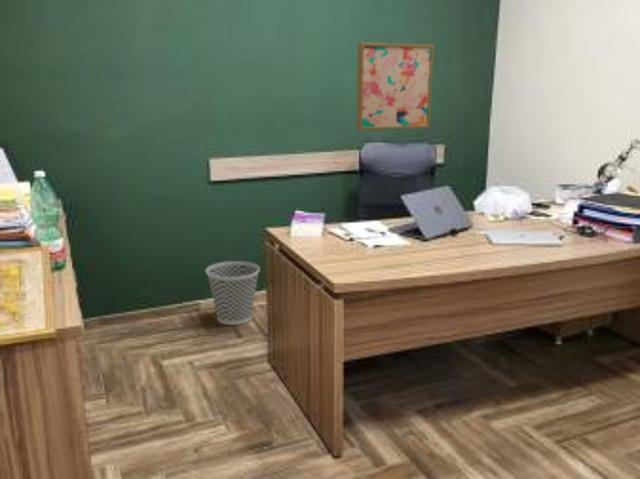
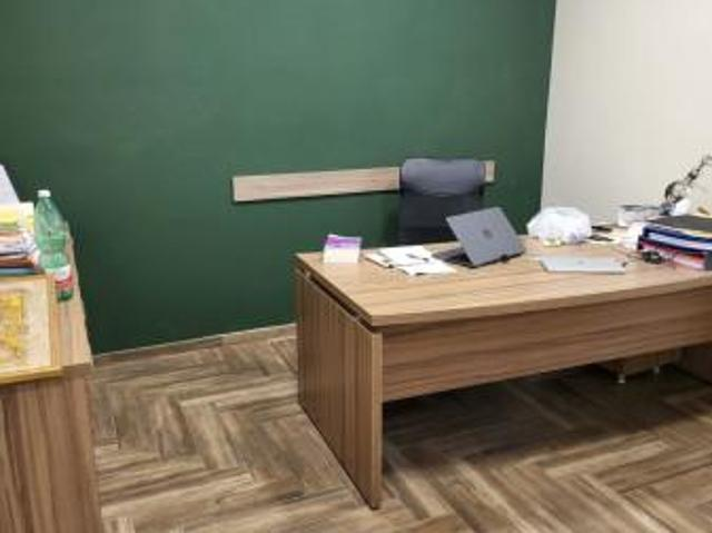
- wall art [355,42,435,132]
- wastebasket [205,260,261,326]
